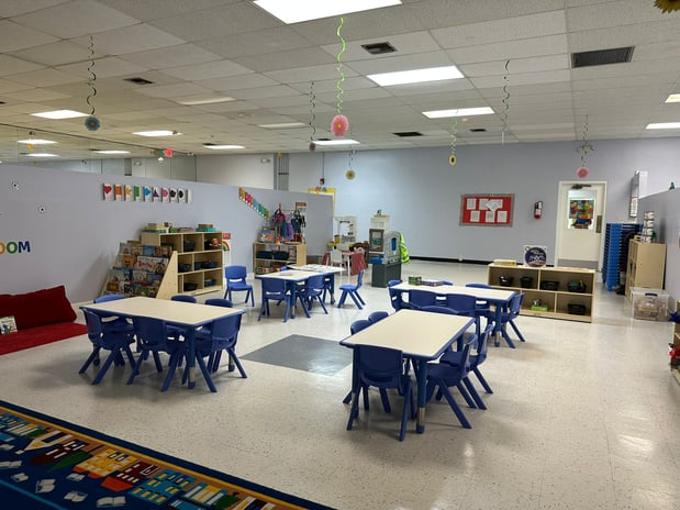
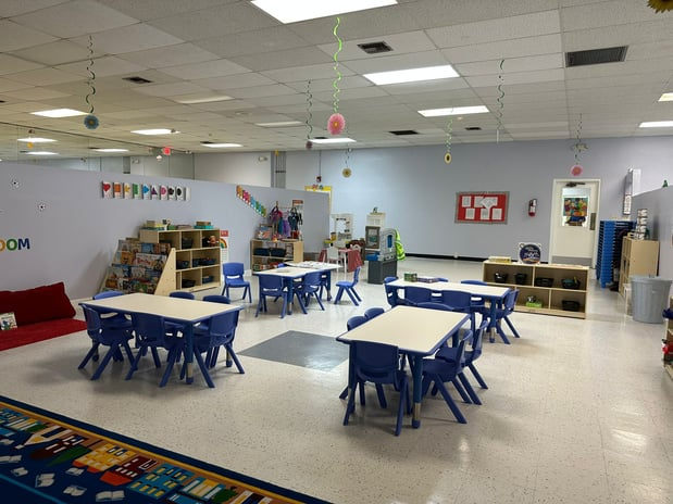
+ trash can [627,273,673,325]
